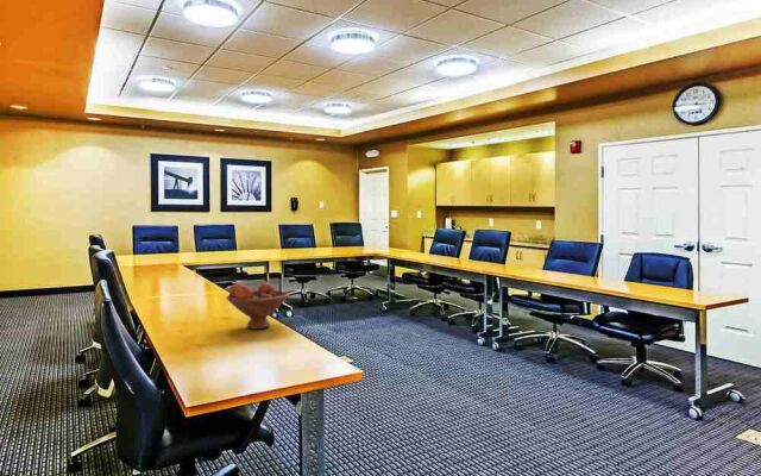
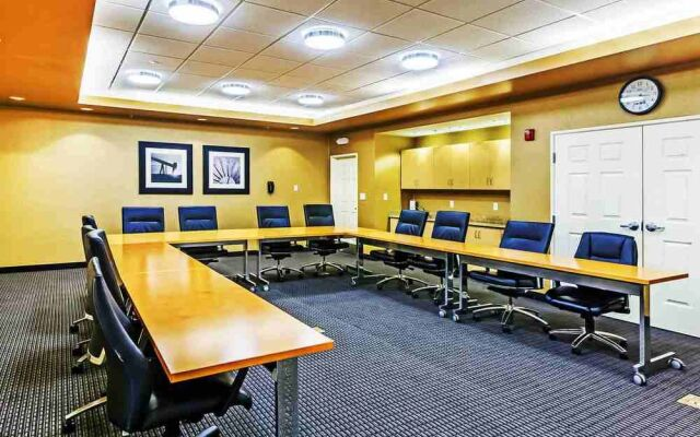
- fruit bowl [225,281,290,331]
